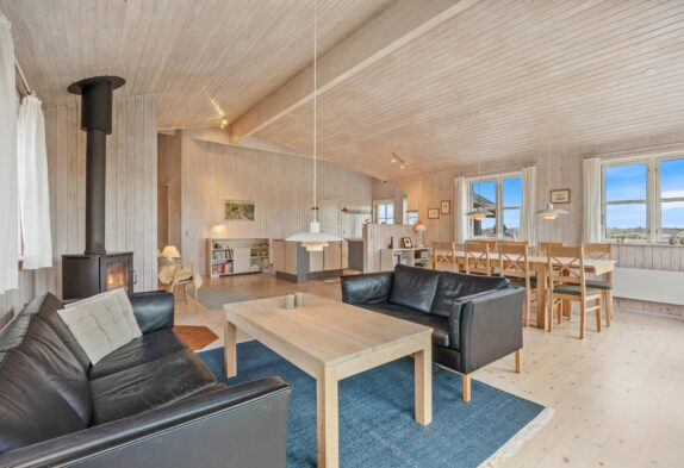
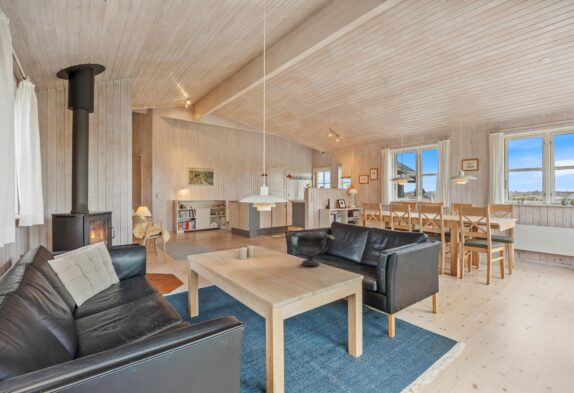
+ decorative bowl [285,229,336,267]
